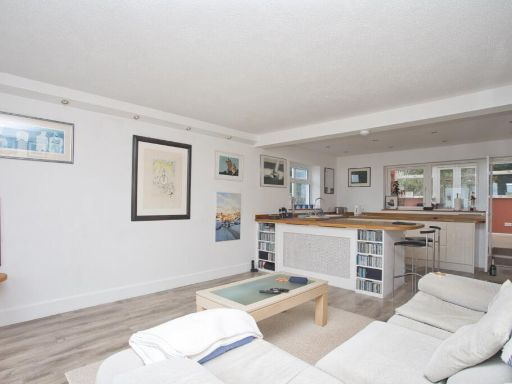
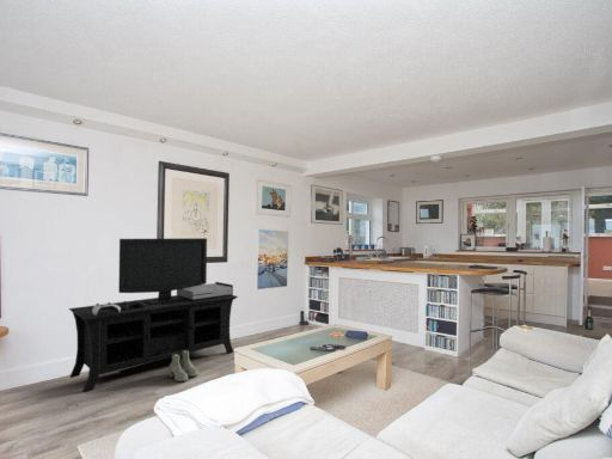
+ boots [169,349,200,382]
+ media console [68,237,239,393]
